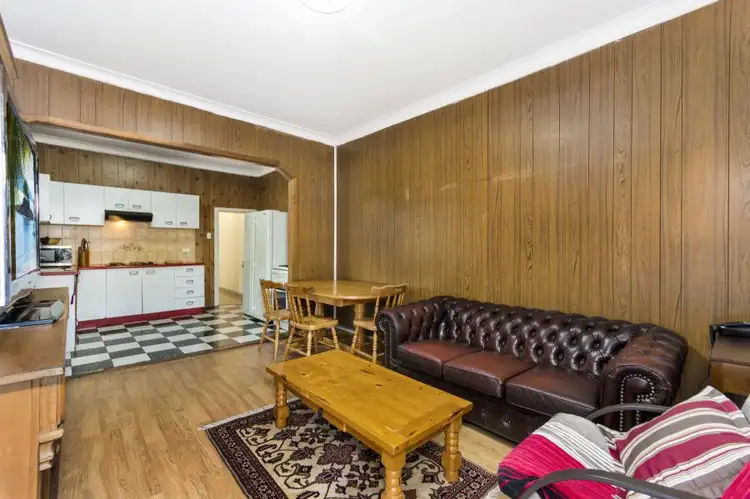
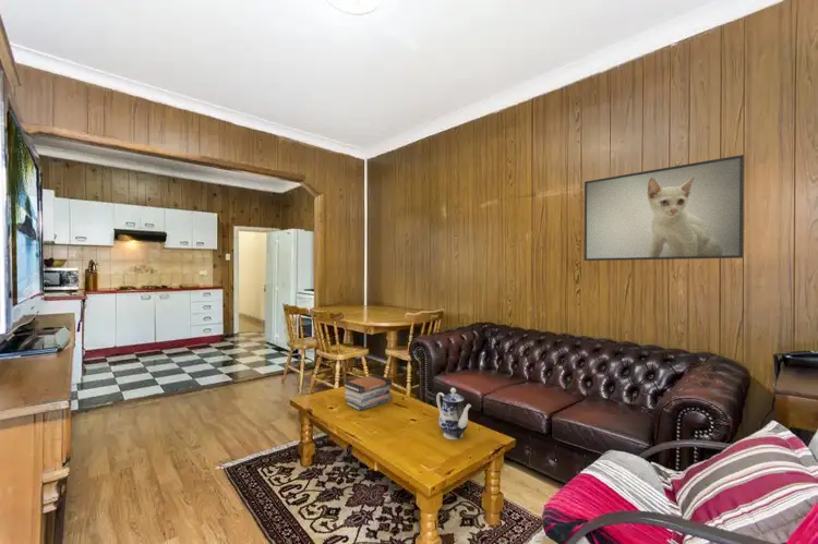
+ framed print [584,154,745,262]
+ teapot [435,387,472,440]
+ book stack [341,374,394,412]
